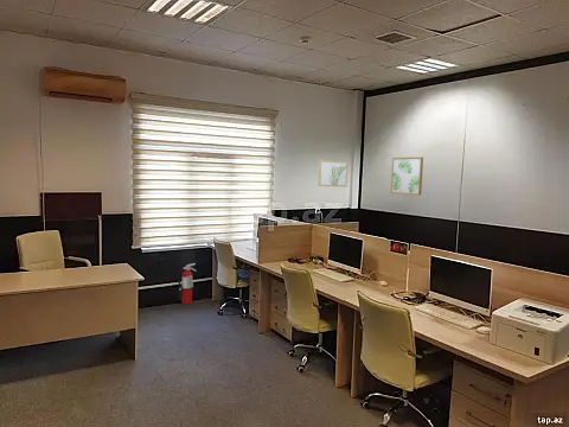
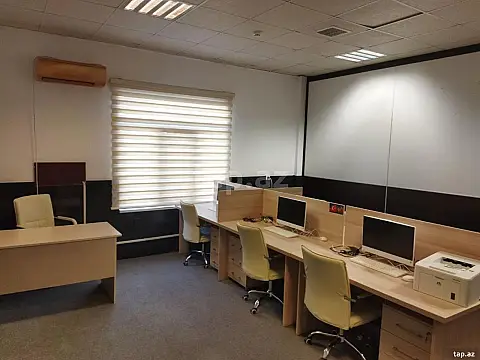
- fire extinguisher [177,262,197,305]
- wall art [390,155,424,196]
- wall art [317,159,349,187]
